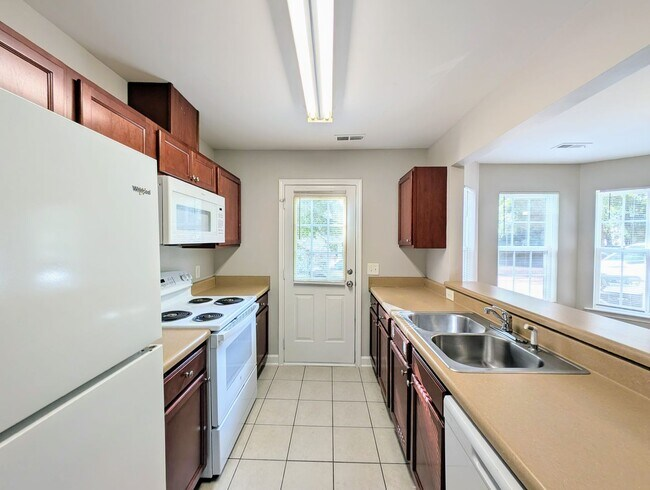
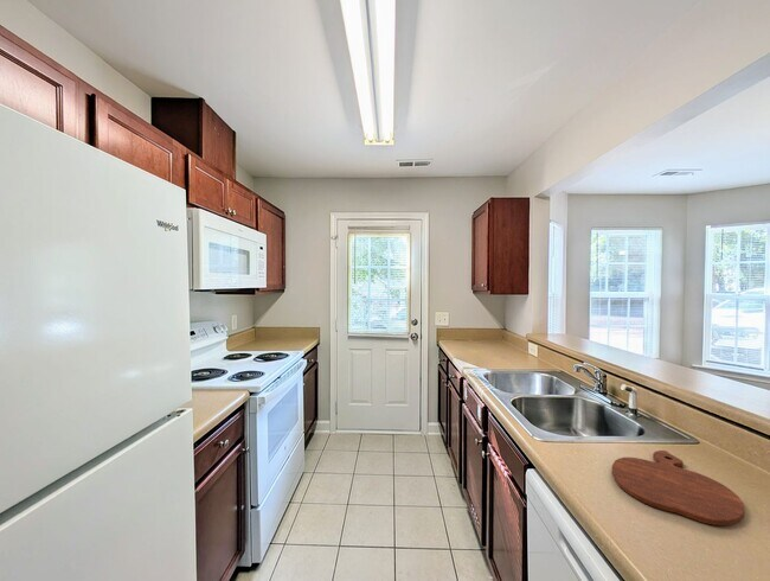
+ cutting board [611,449,746,526]
